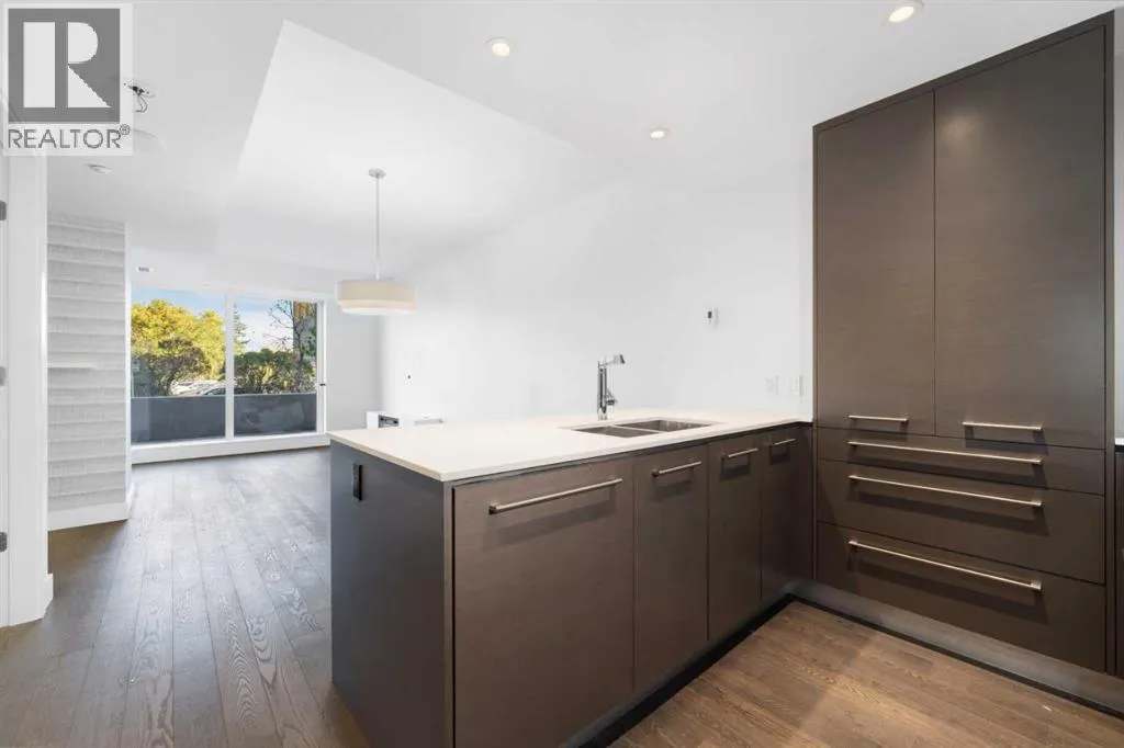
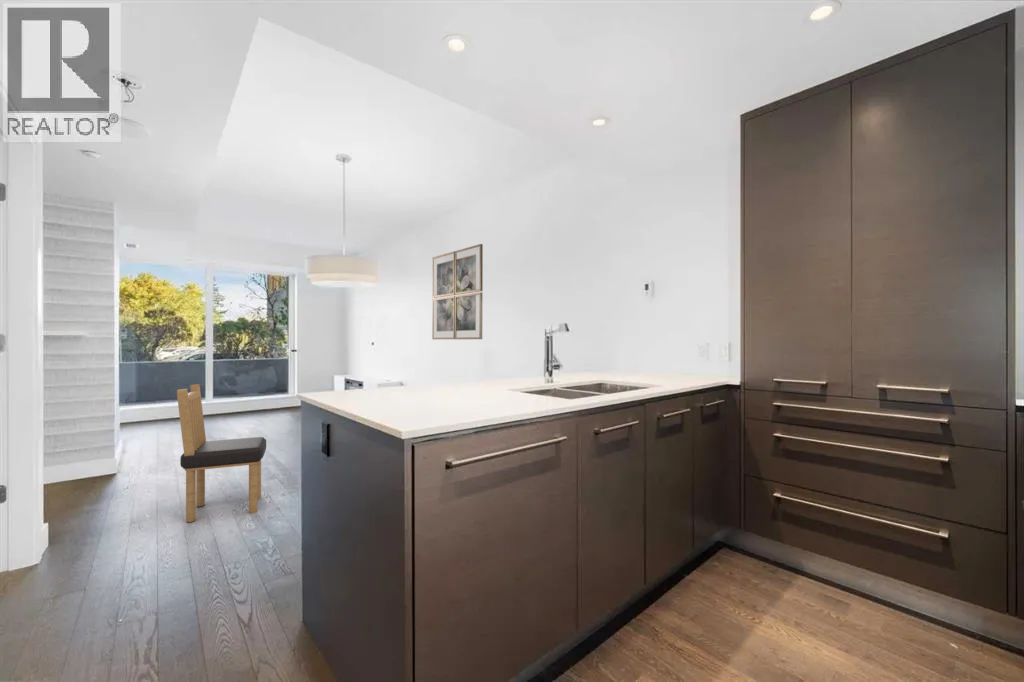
+ wall art [431,243,484,340]
+ dining chair [176,383,267,523]
